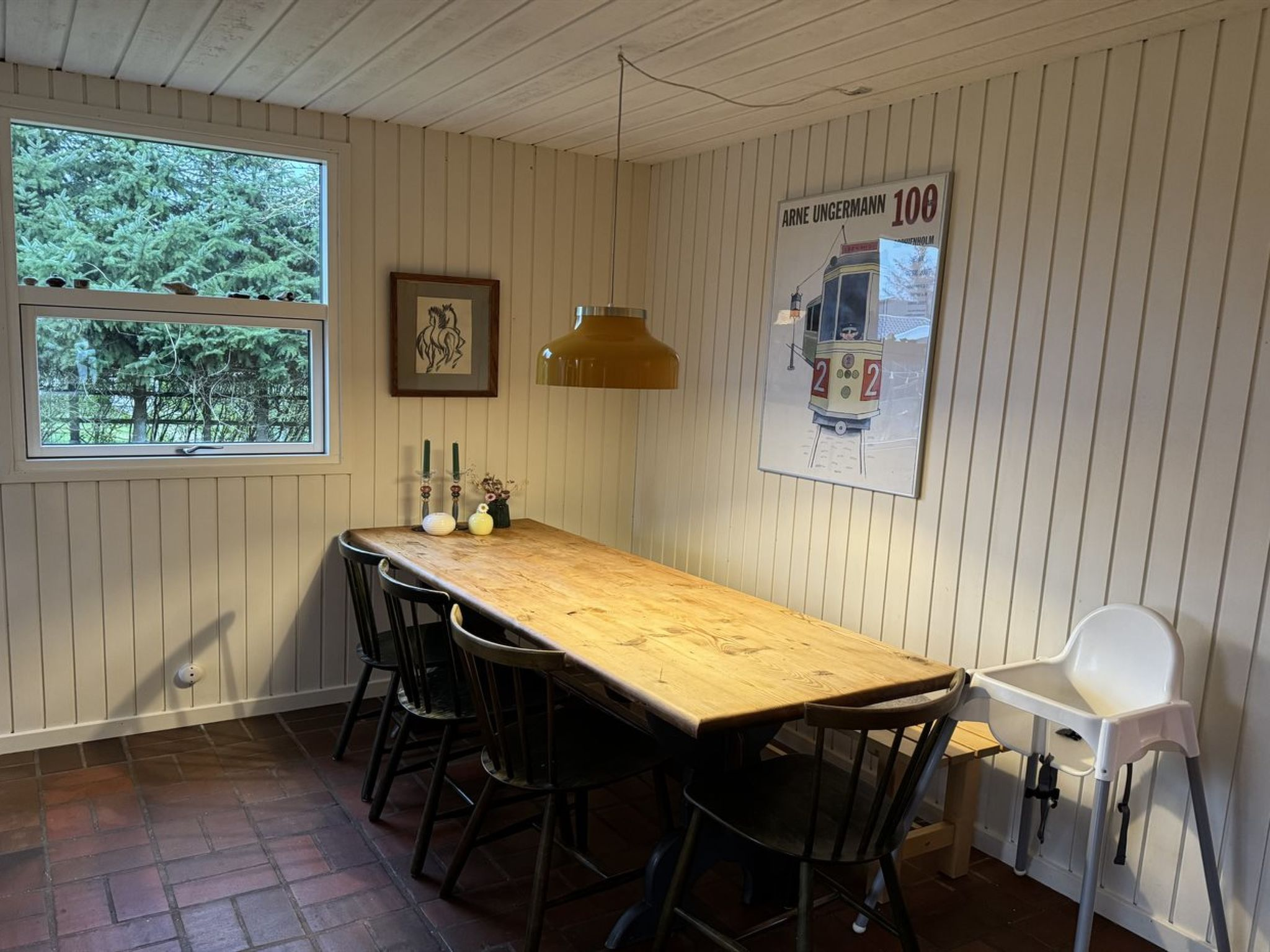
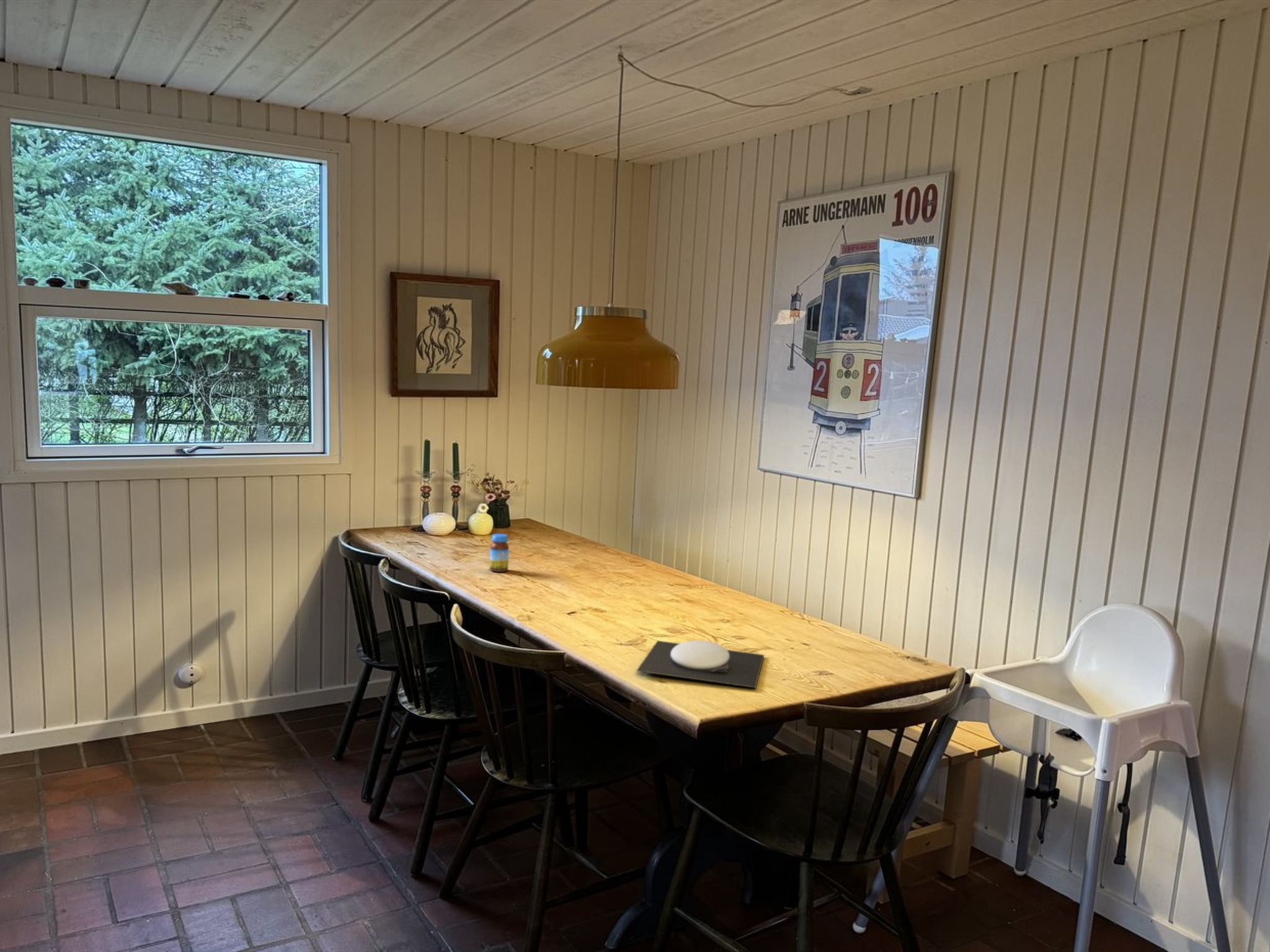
+ jar [489,533,510,573]
+ plate [636,640,765,689]
